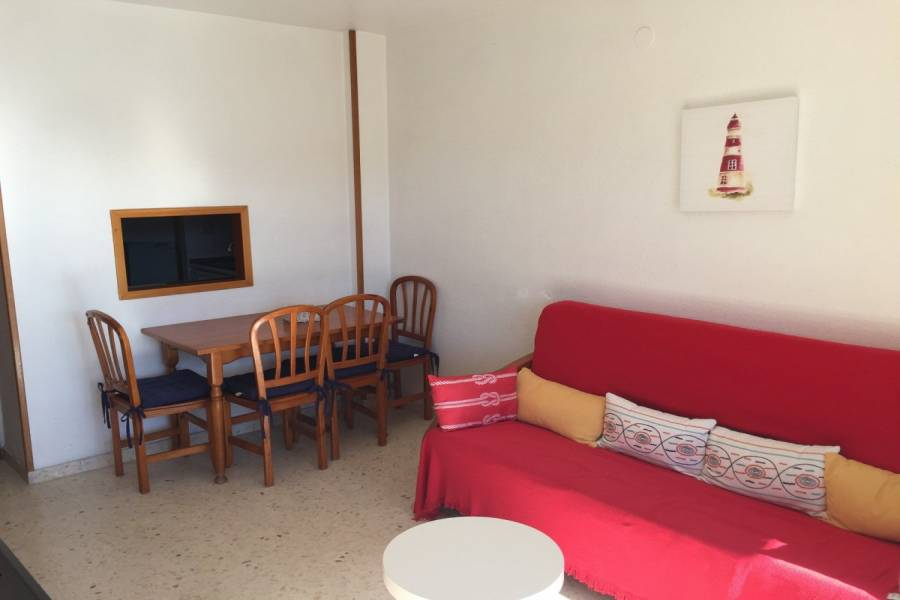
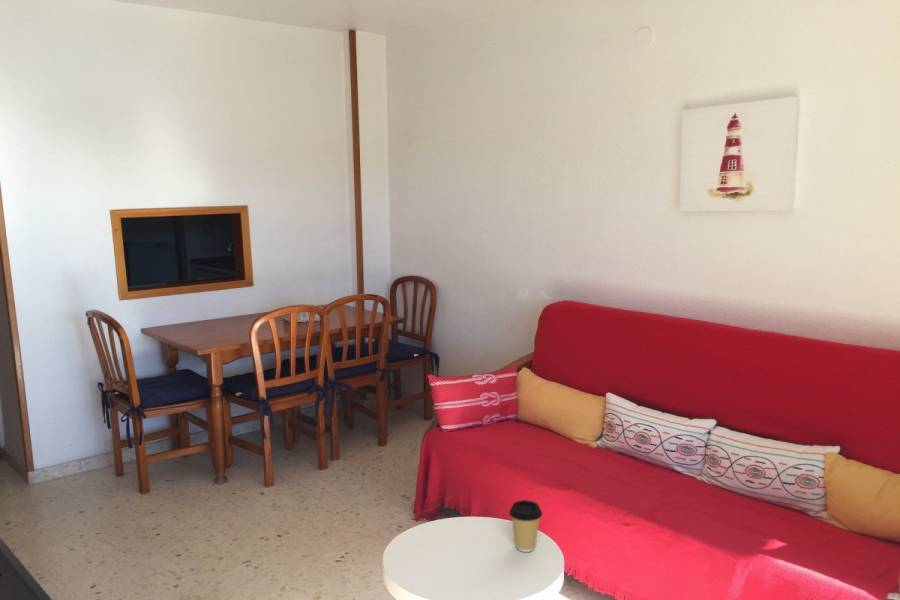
+ coffee cup [508,499,543,553]
